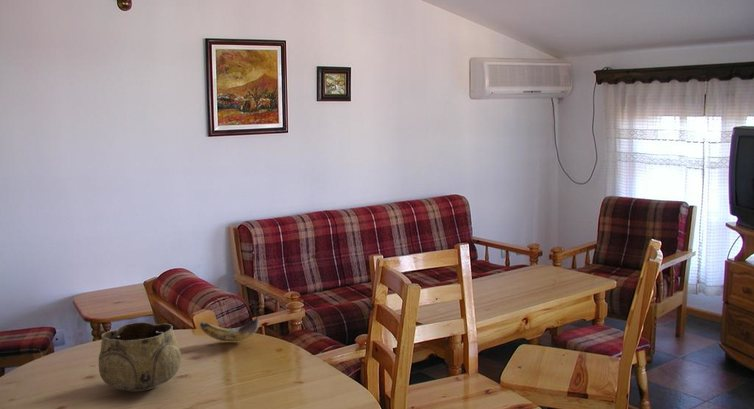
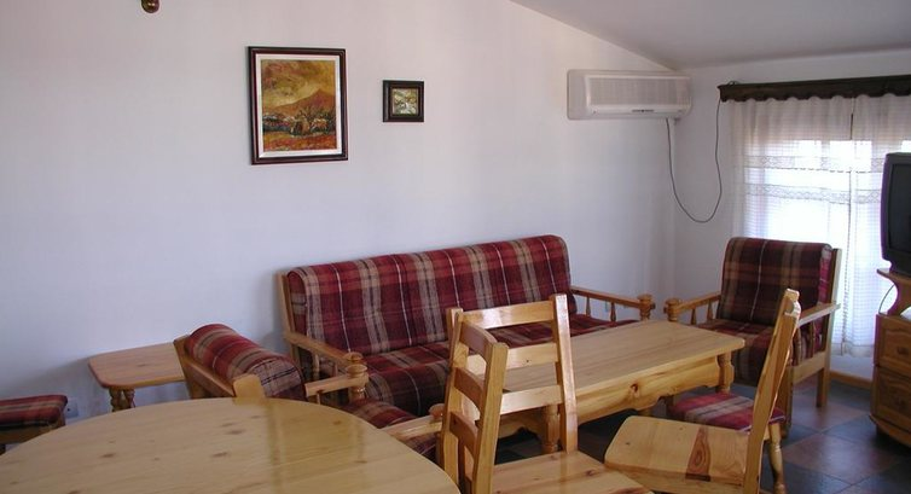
- banana [199,308,262,342]
- decorative bowl [98,321,182,393]
